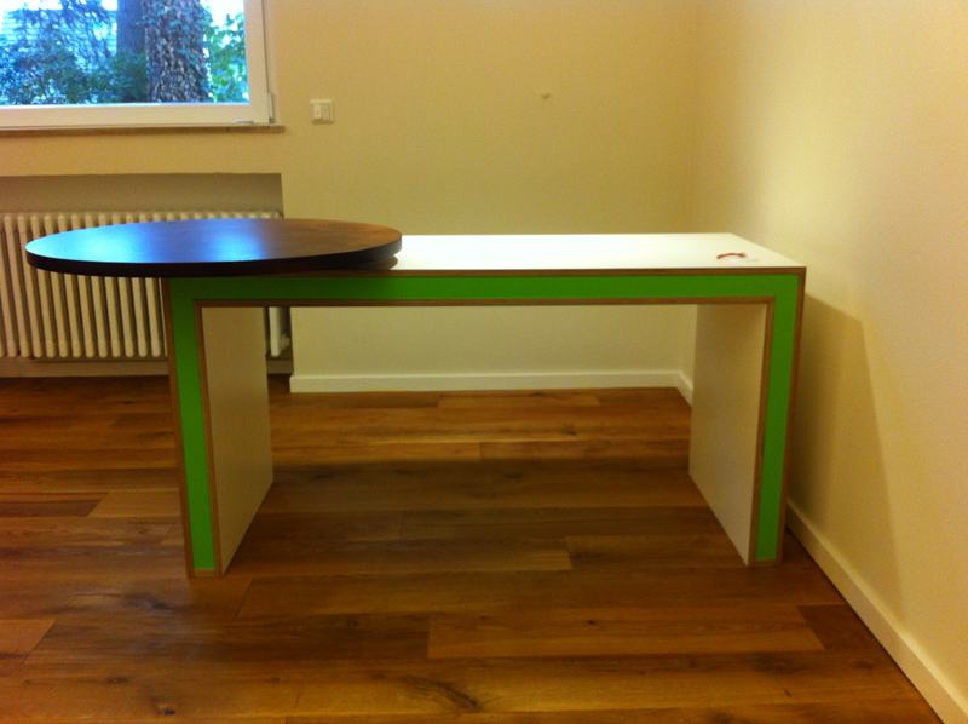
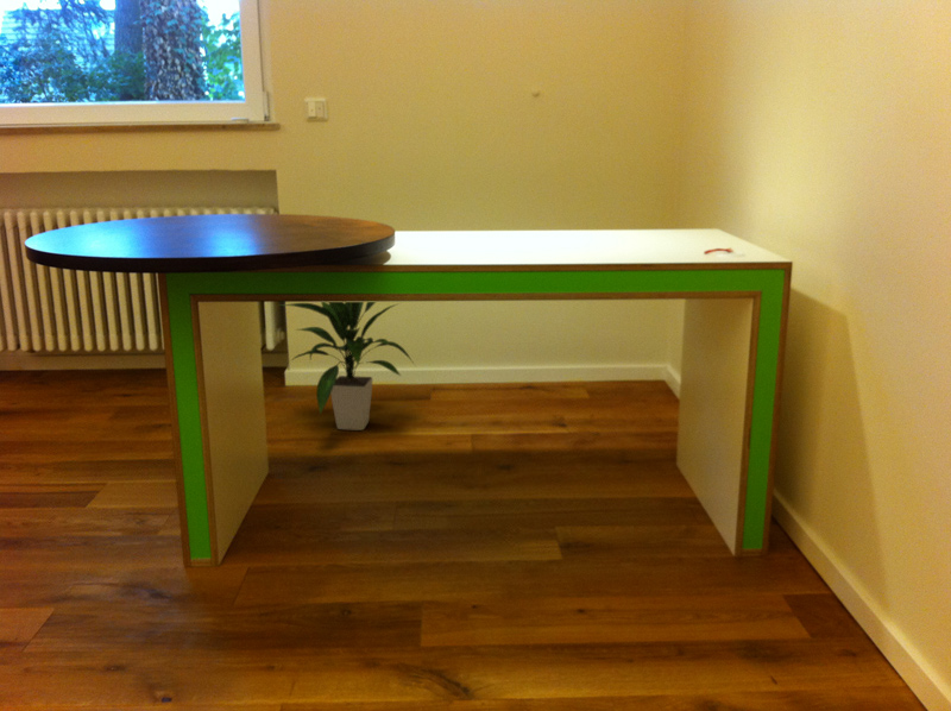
+ indoor plant [277,301,416,432]
